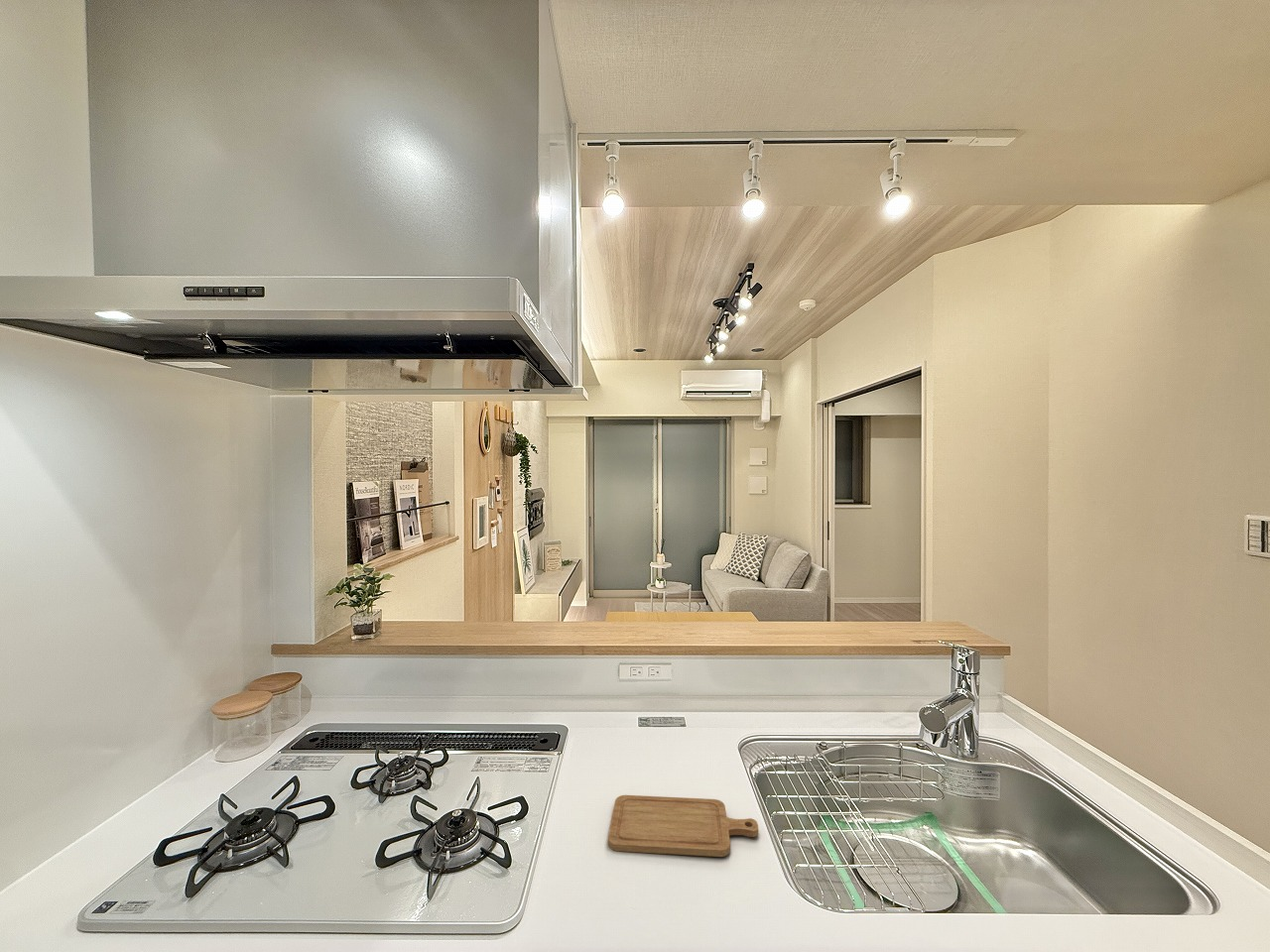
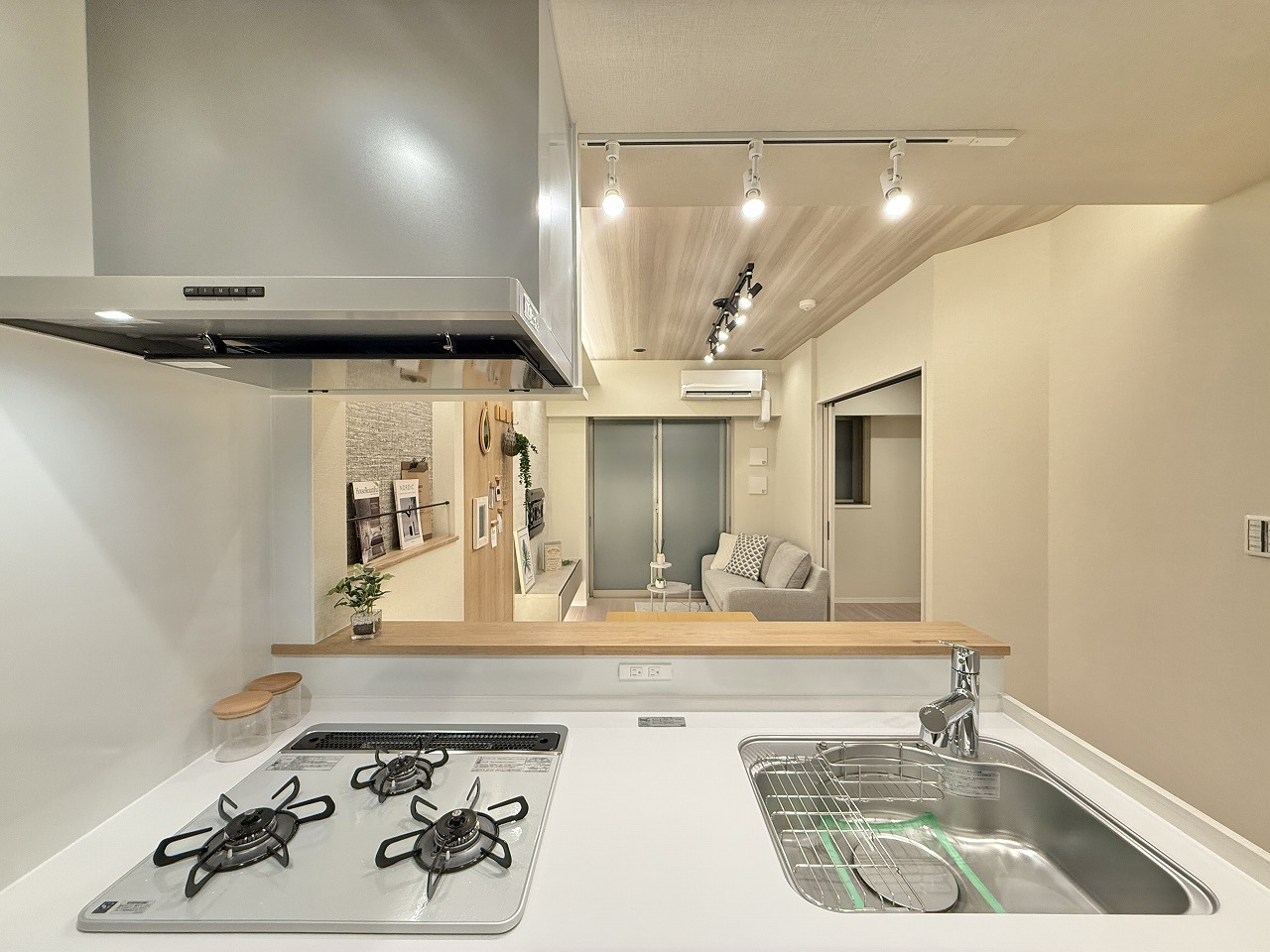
- chopping board [607,794,759,858]
